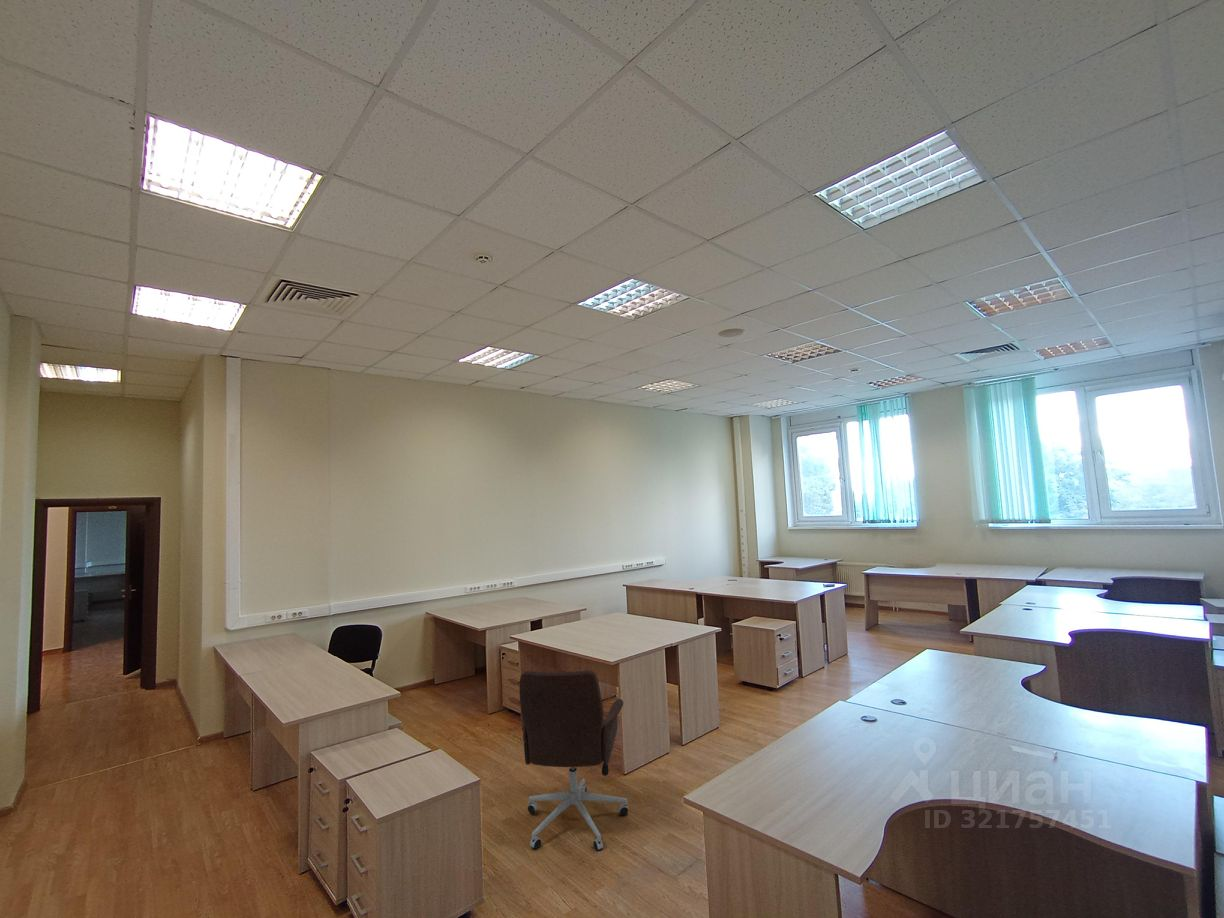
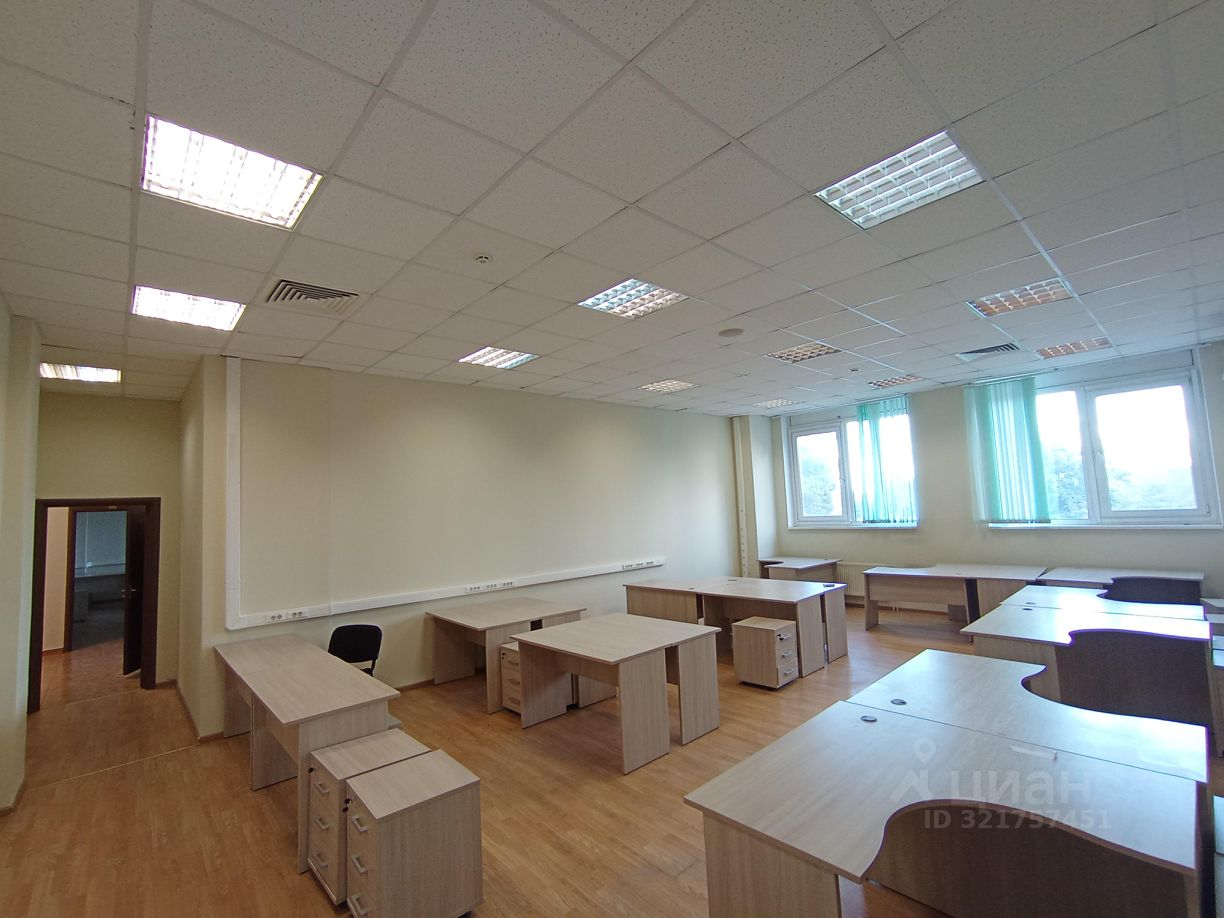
- office chair [518,669,630,852]
